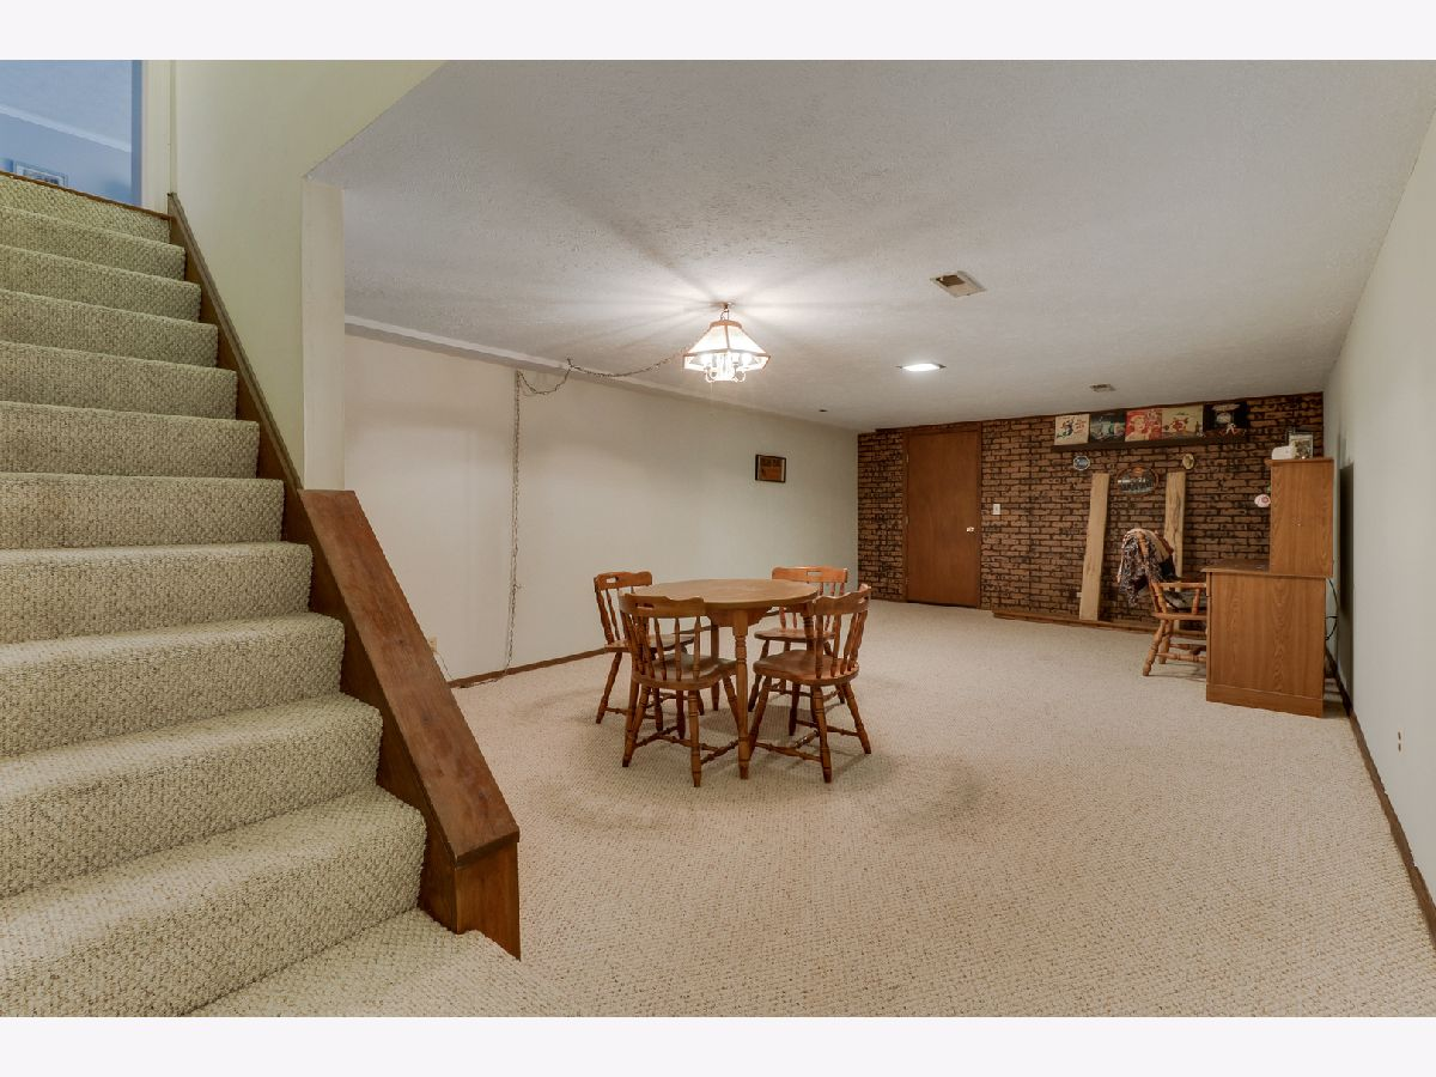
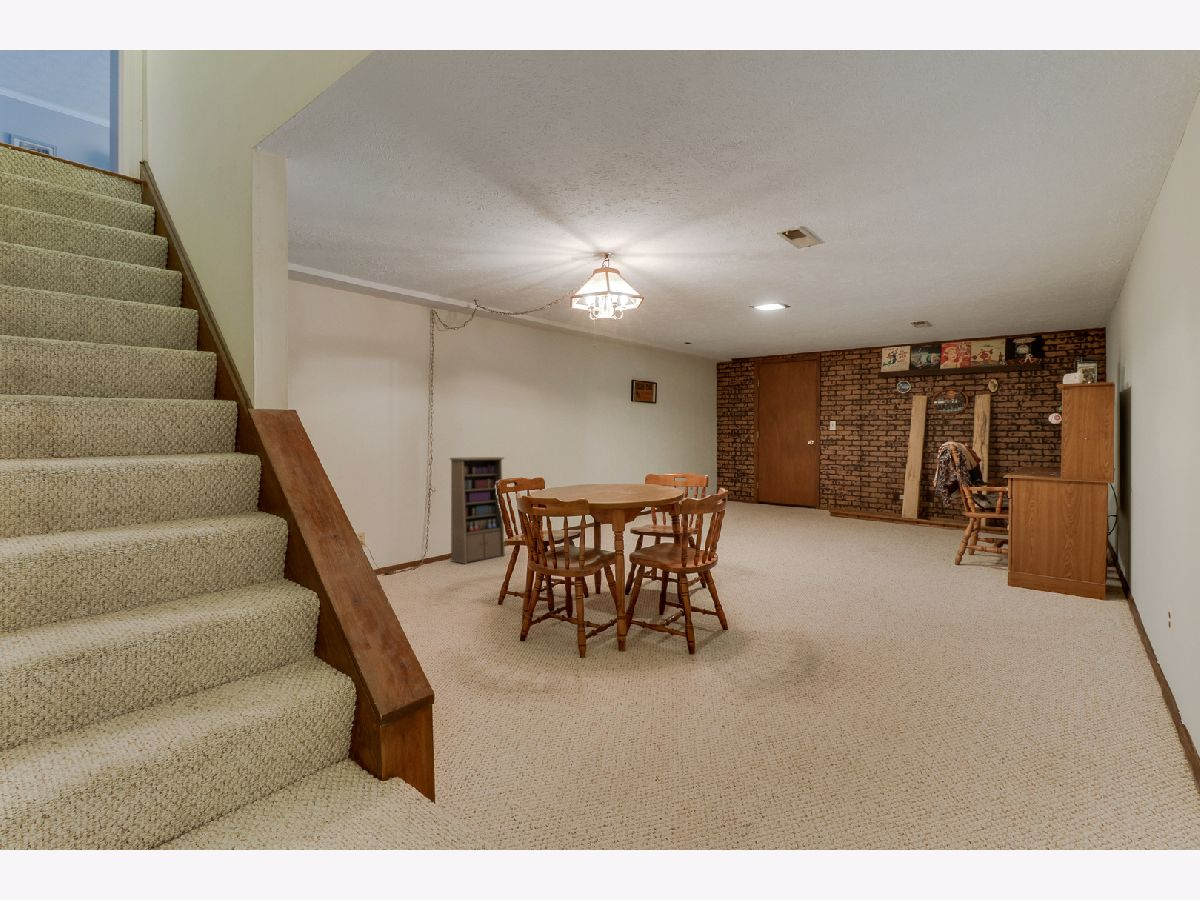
+ cabinet [449,456,506,565]
